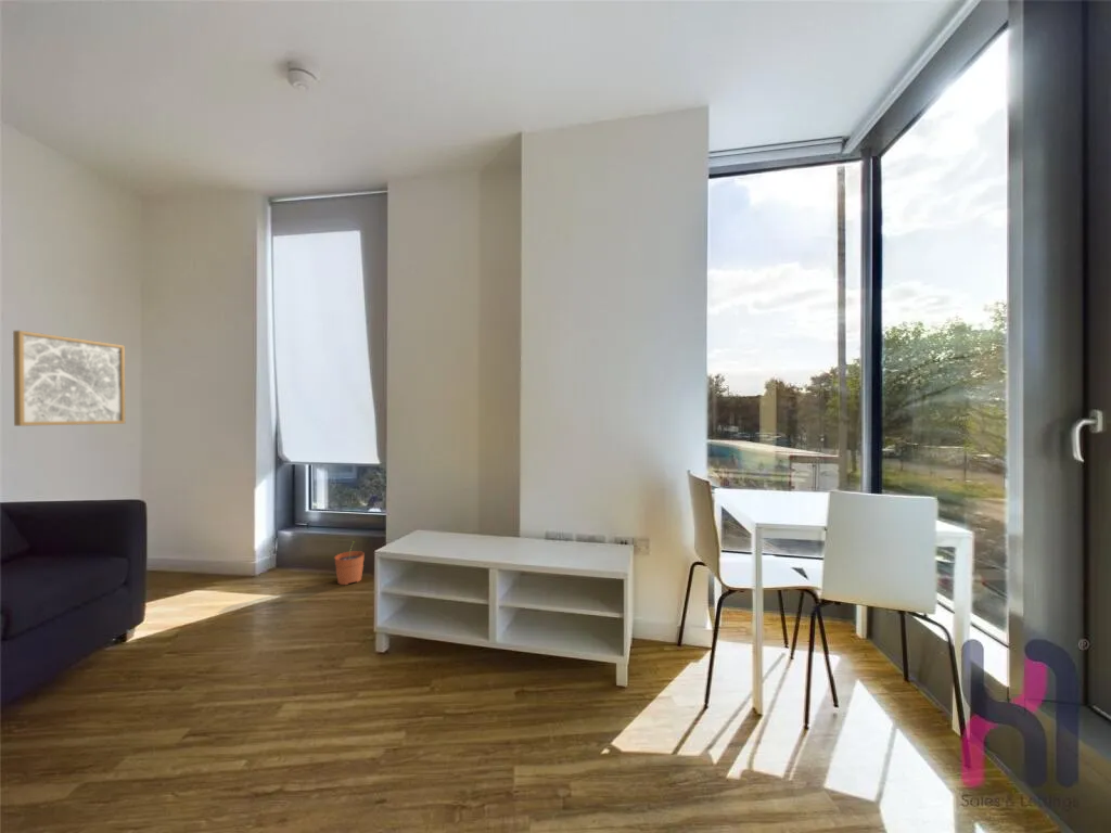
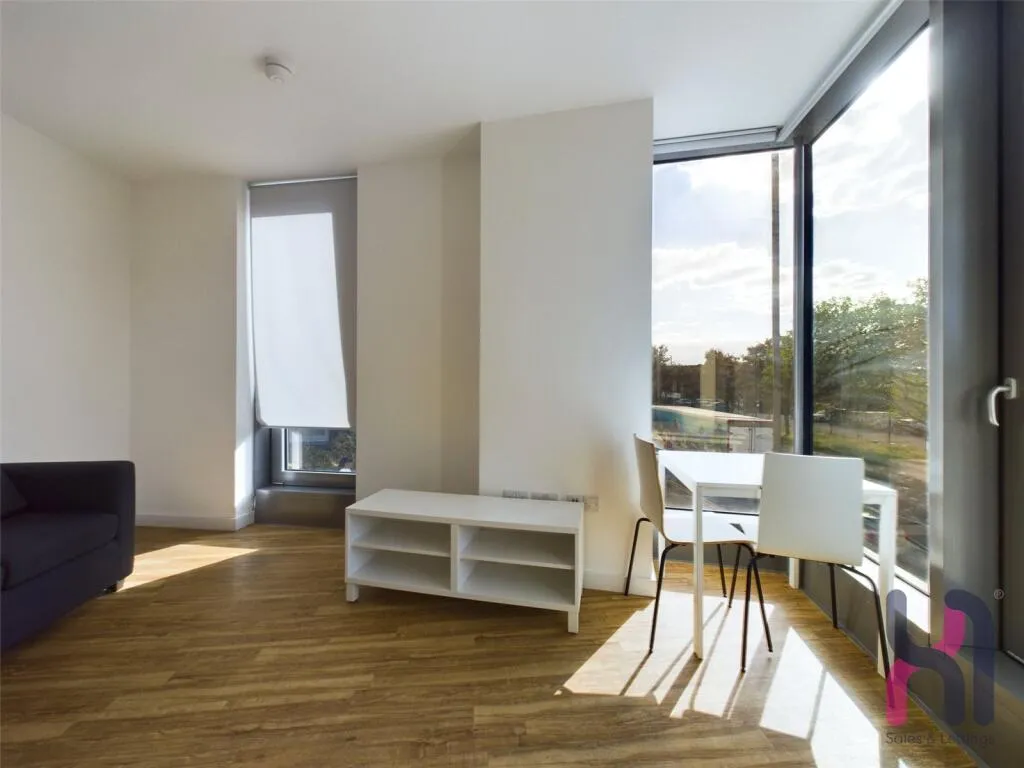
- wall art [12,330,126,427]
- plant pot [333,540,366,586]
